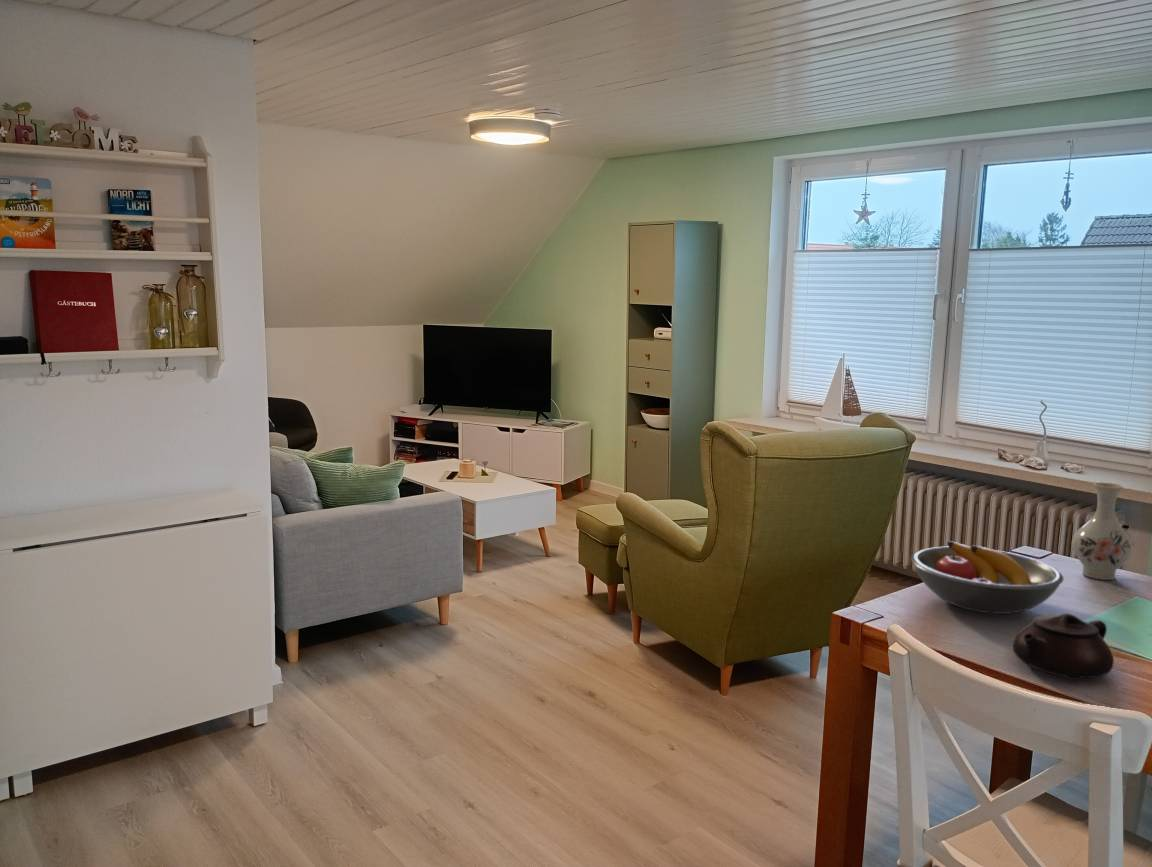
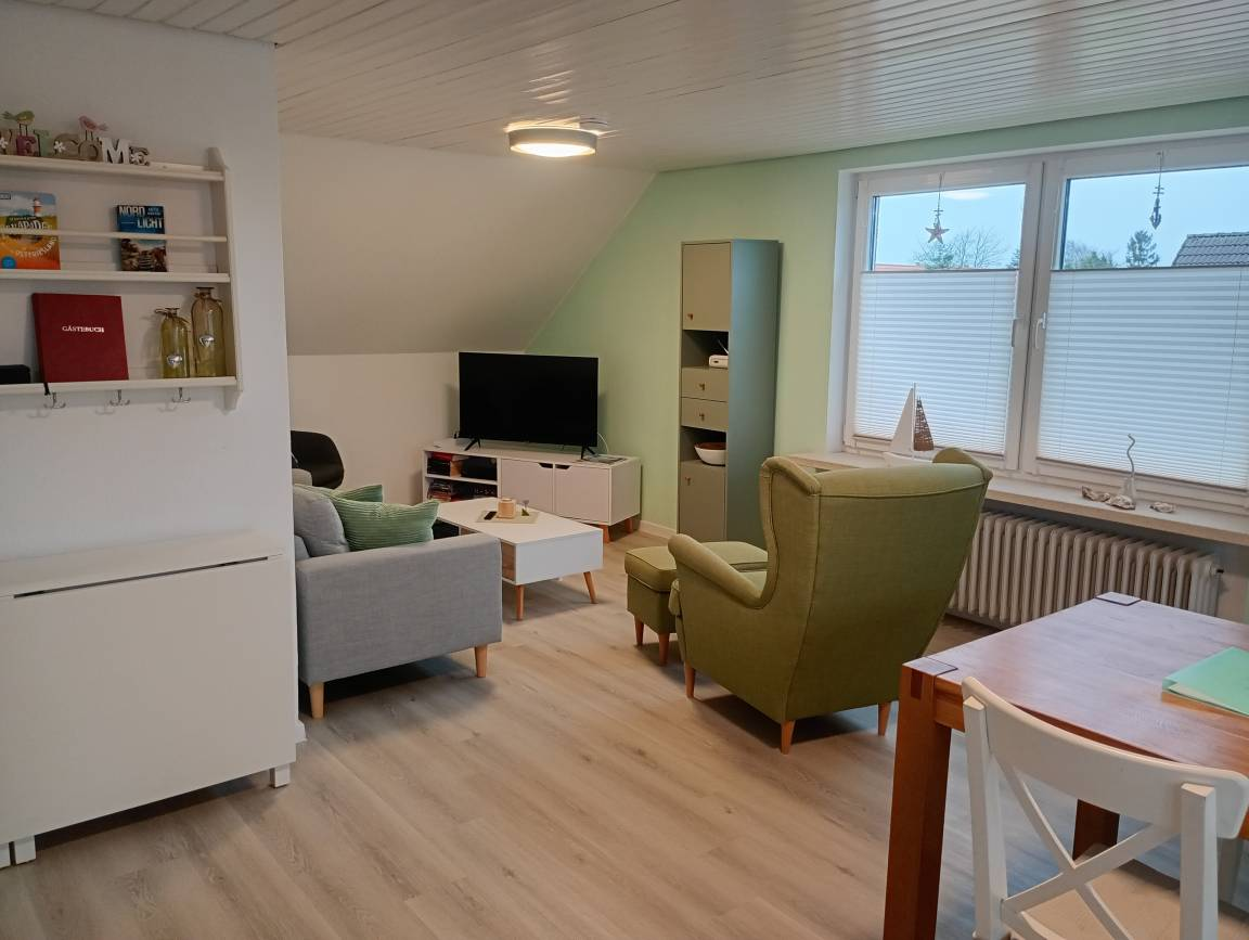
- vase [1071,481,1134,581]
- teapot [1012,613,1115,681]
- fruit bowl [910,540,1064,615]
